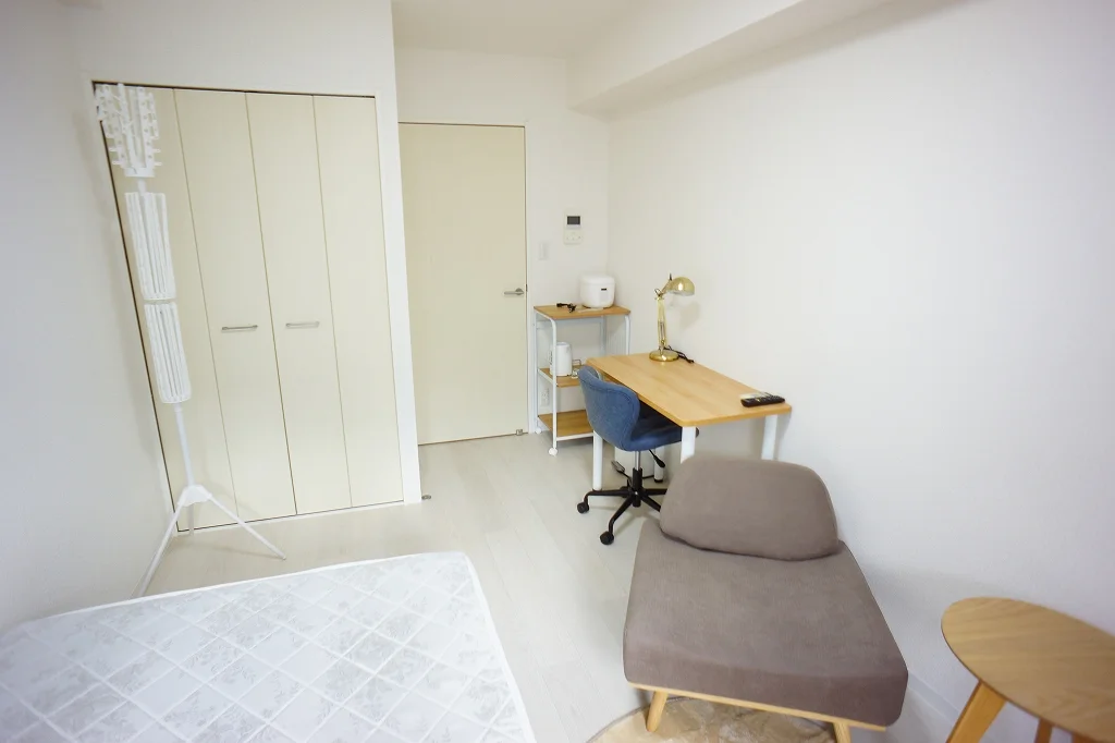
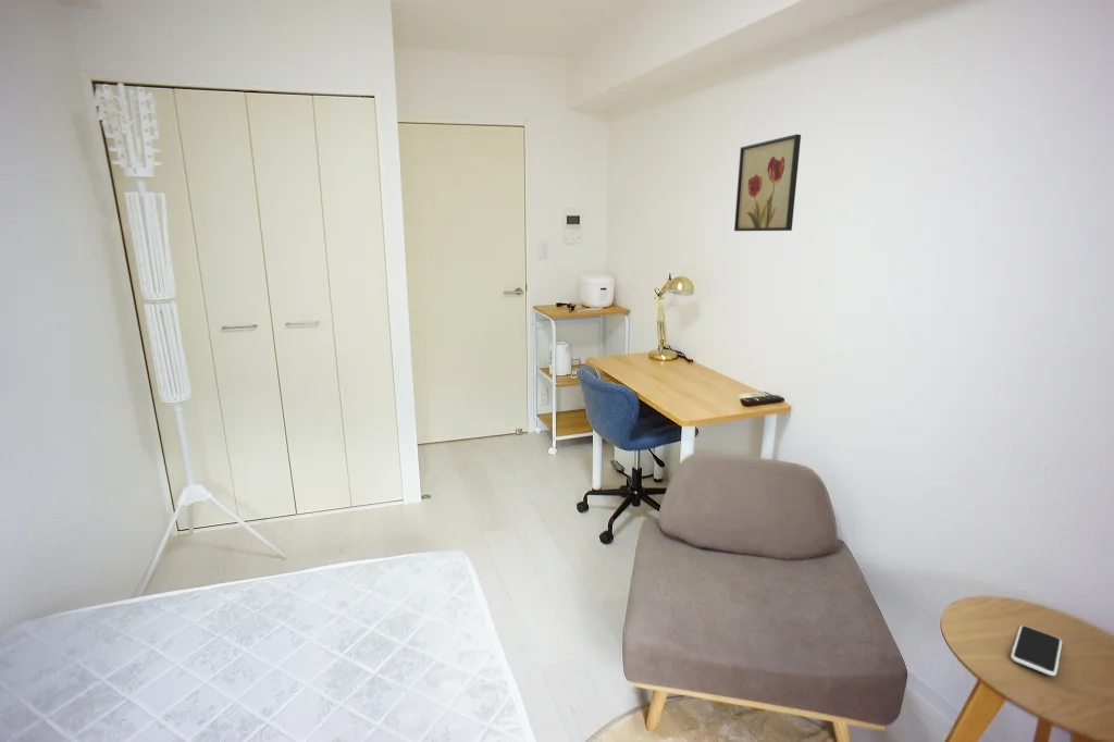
+ smartphone [1010,624,1063,677]
+ wall art [733,134,802,232]
